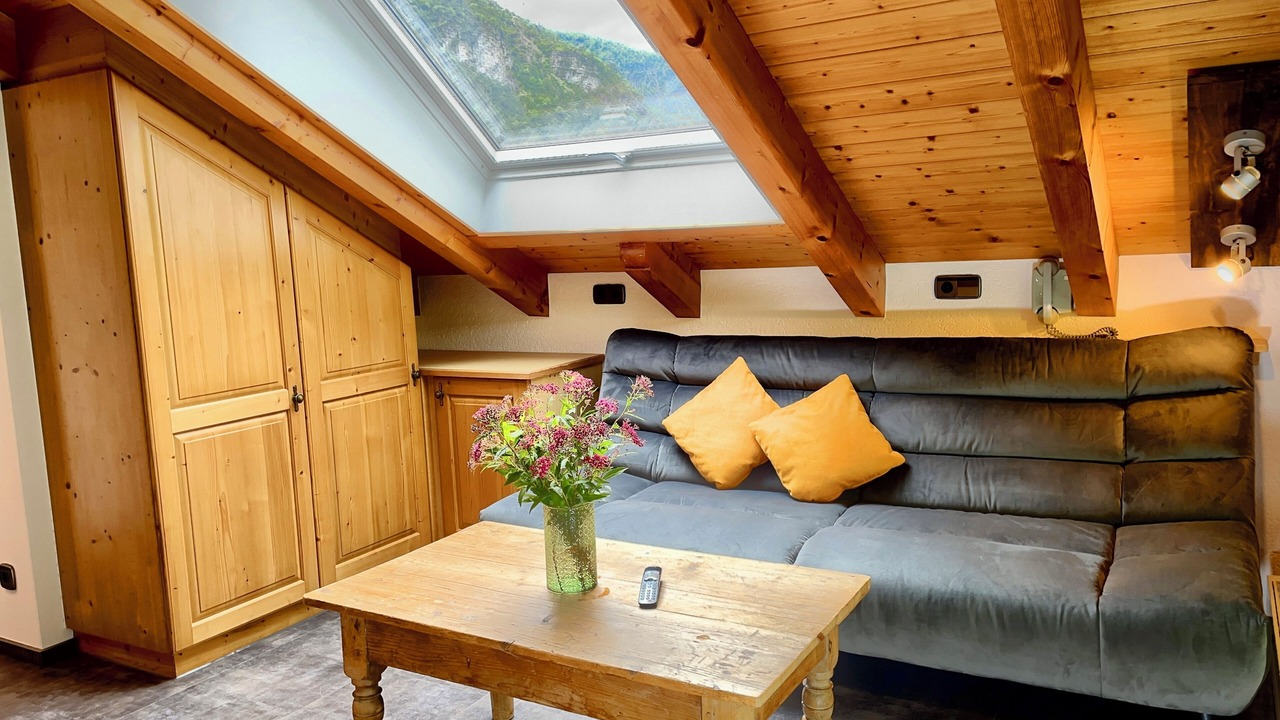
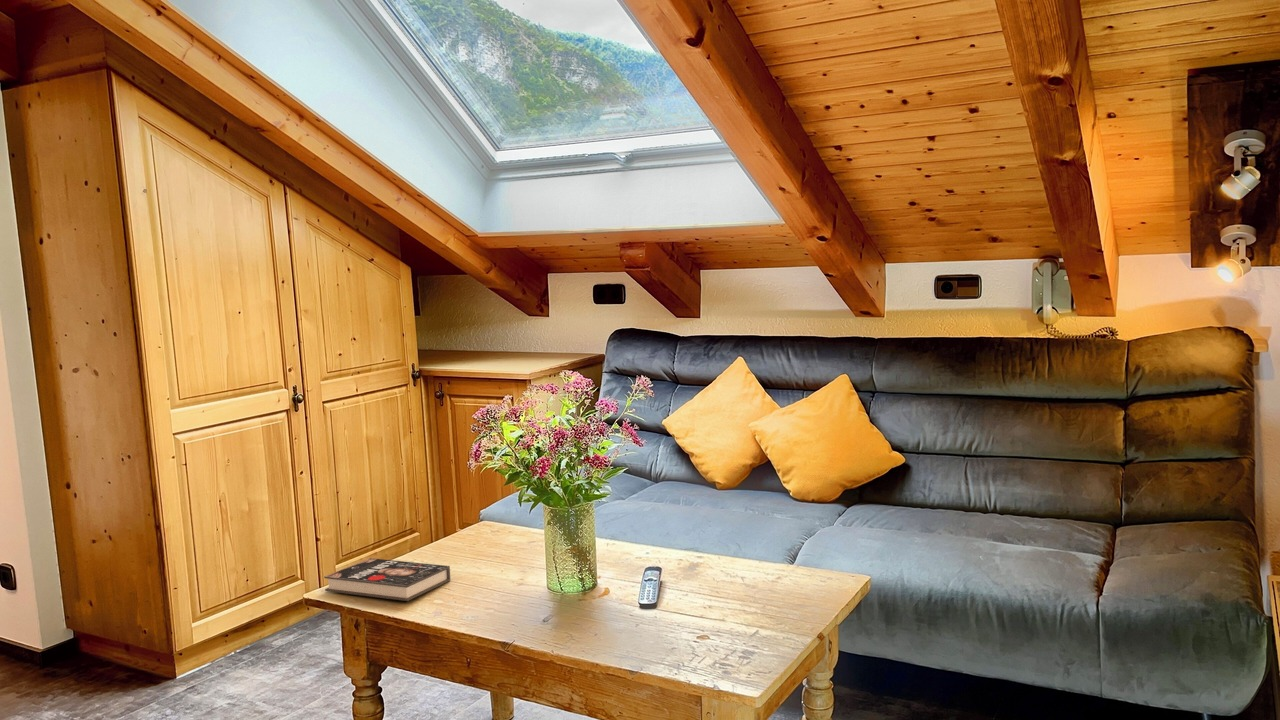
+ book [323,557,451,602]
